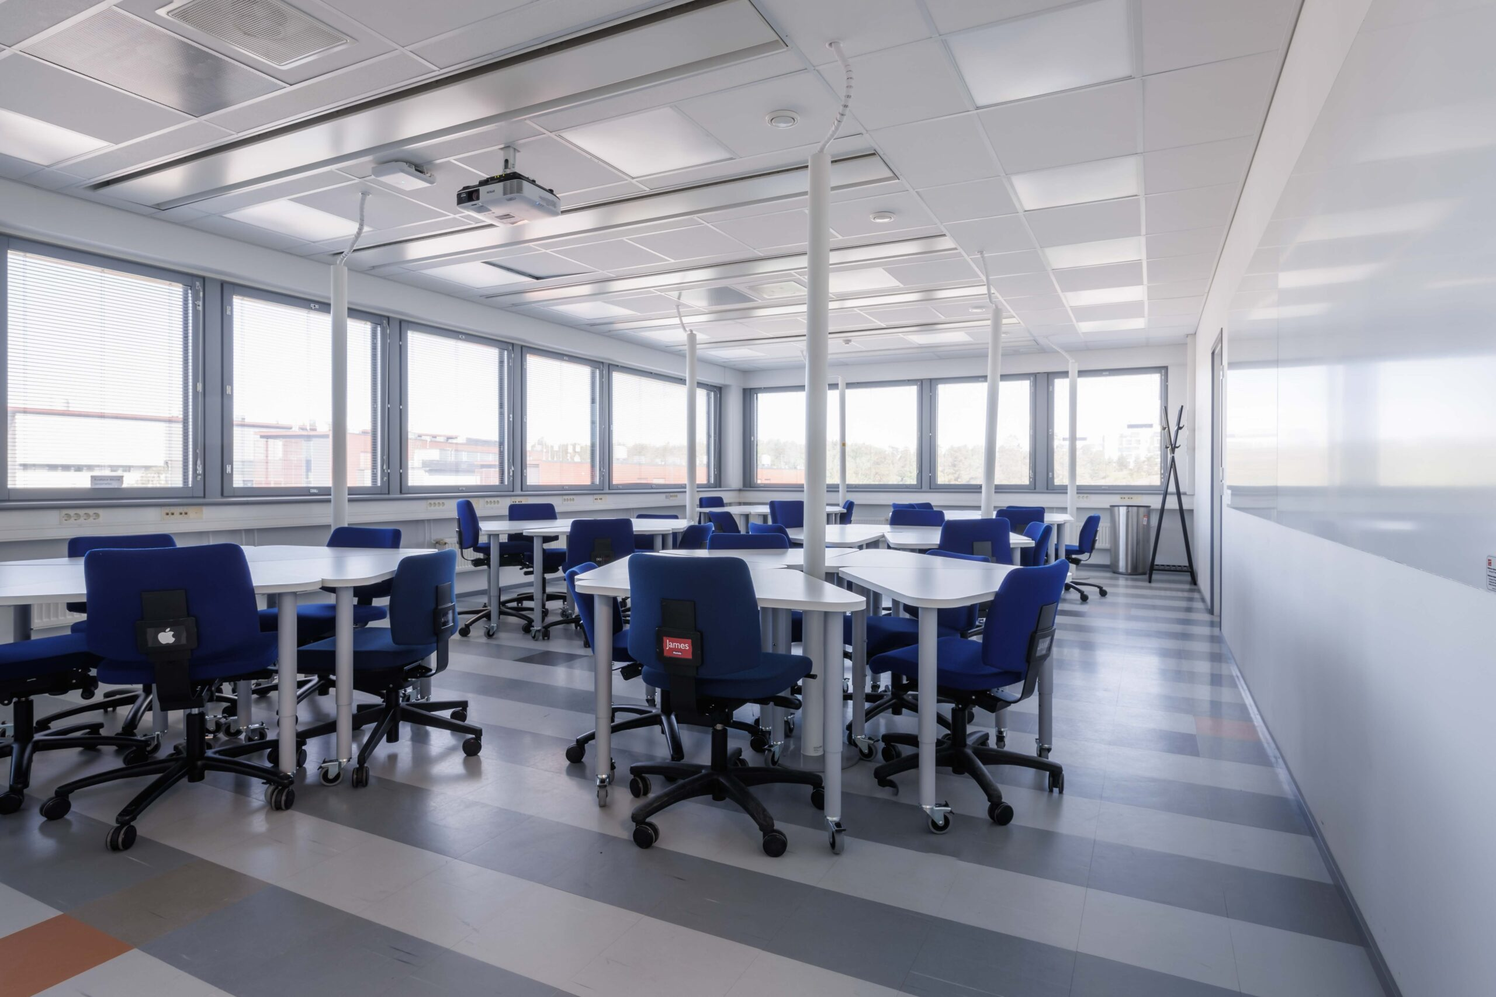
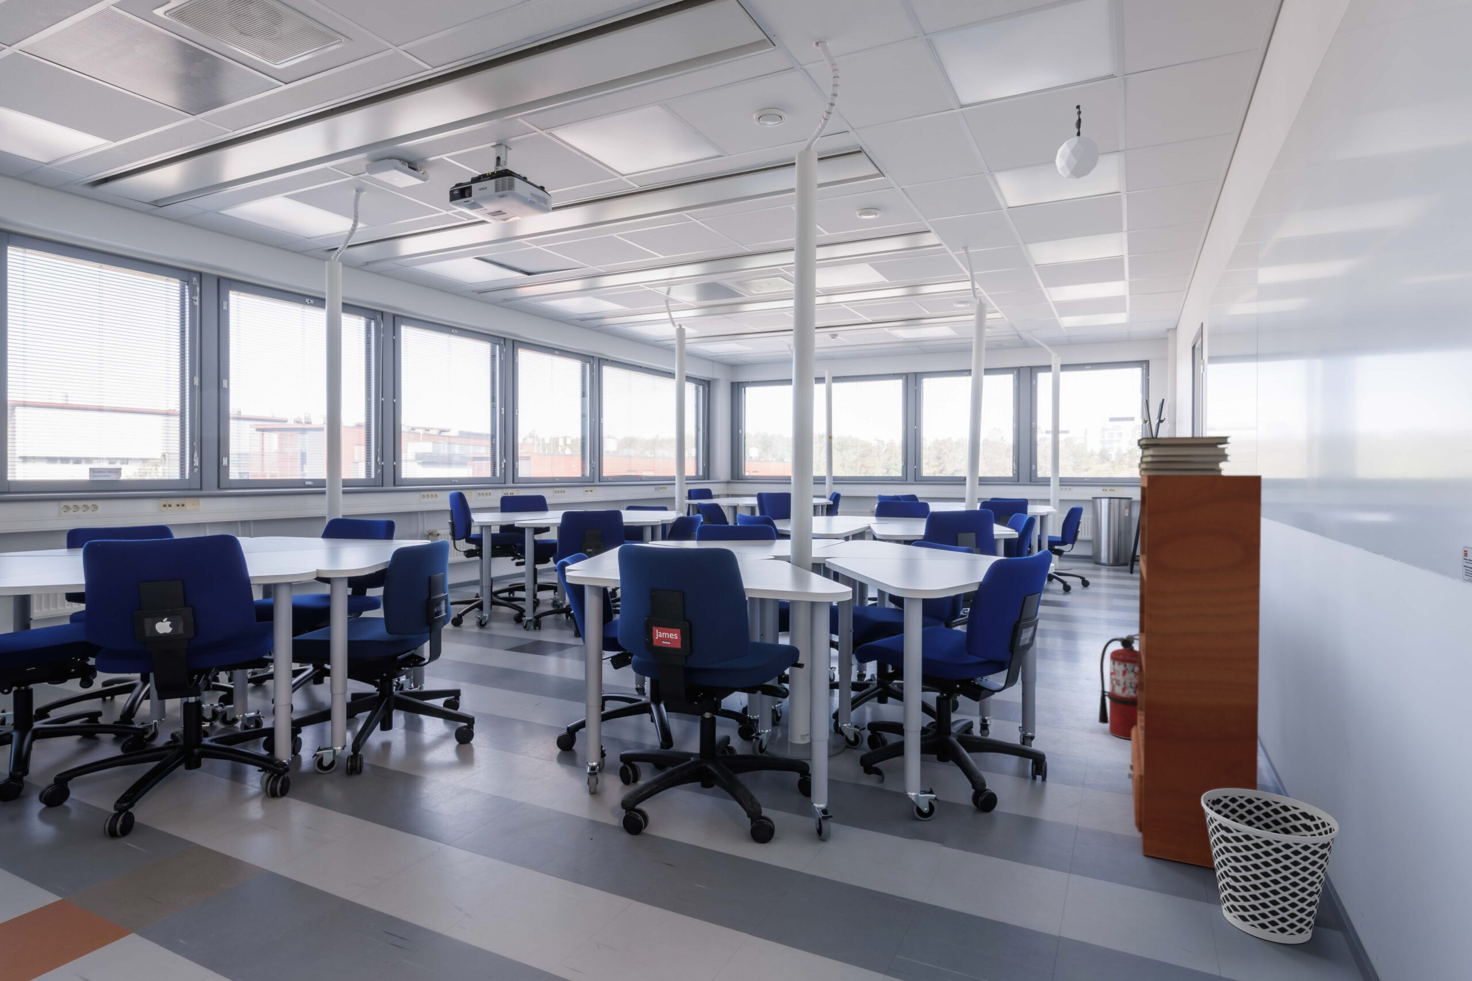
+ pendant lamp [1055,104,1100,180]
+ bookshelf [1126,475,1262,869]
+ book stack [1137,436,1231,476]
+ wastebasket [1201,788,1339,944]
+ fire extinguisher [1099,633,1138,740]
